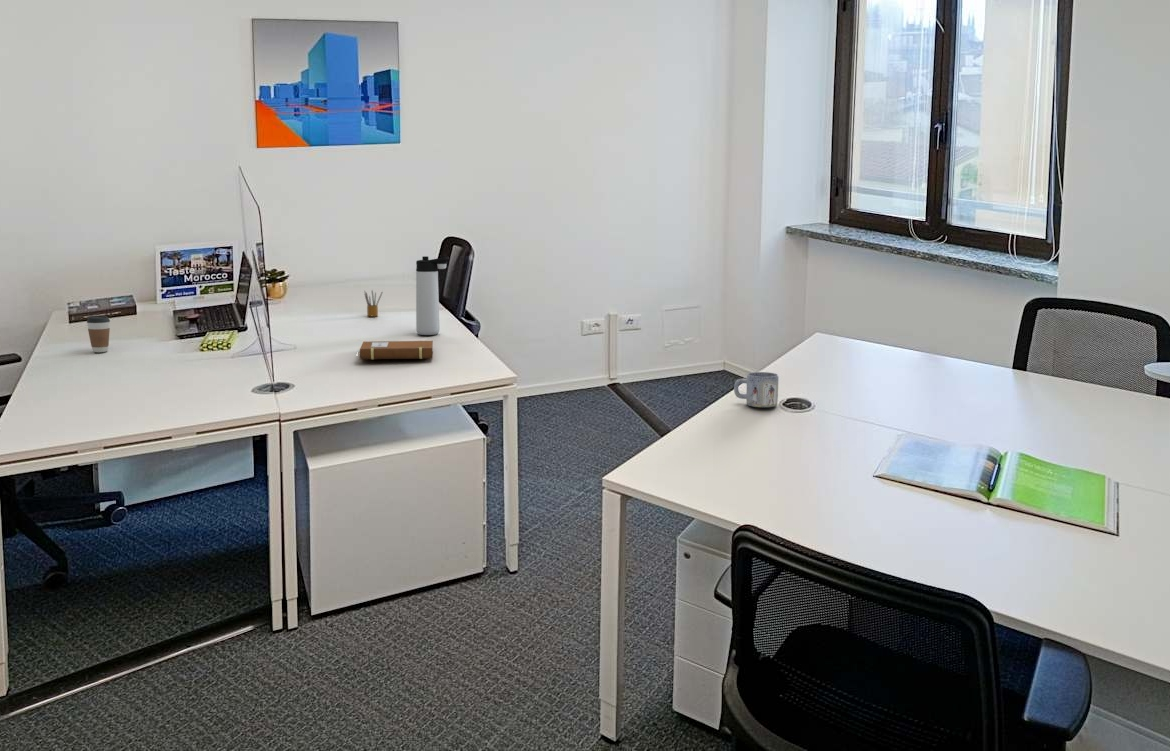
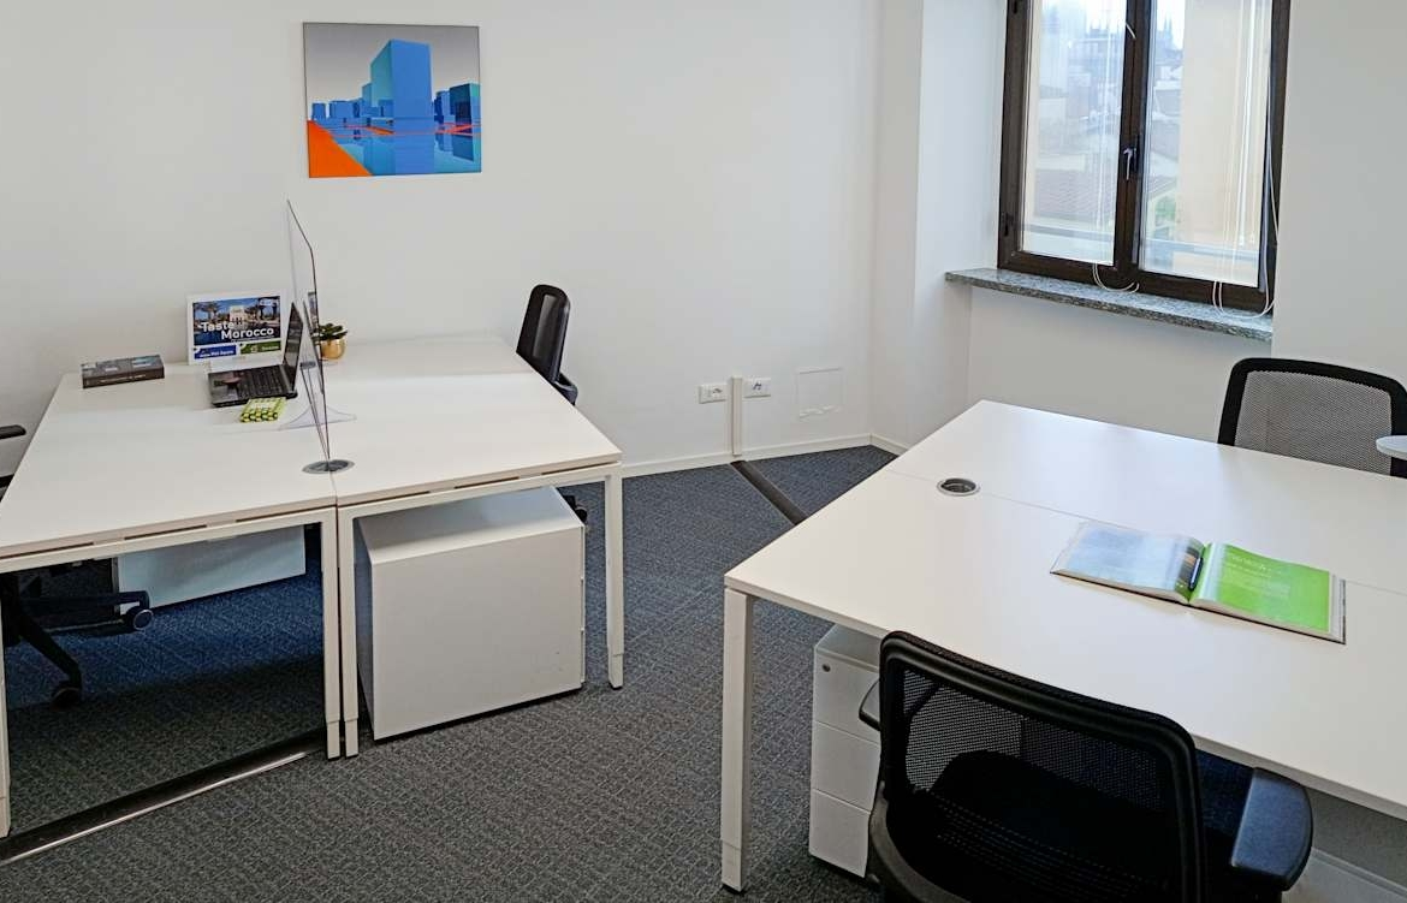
- thermos bottle [415,255,450,336]
- notebook [359,340,434,360]
- mug [733,371,779,408]
- coffee cup [86,315,111,353]
- pencil box [363,289,384,317]
